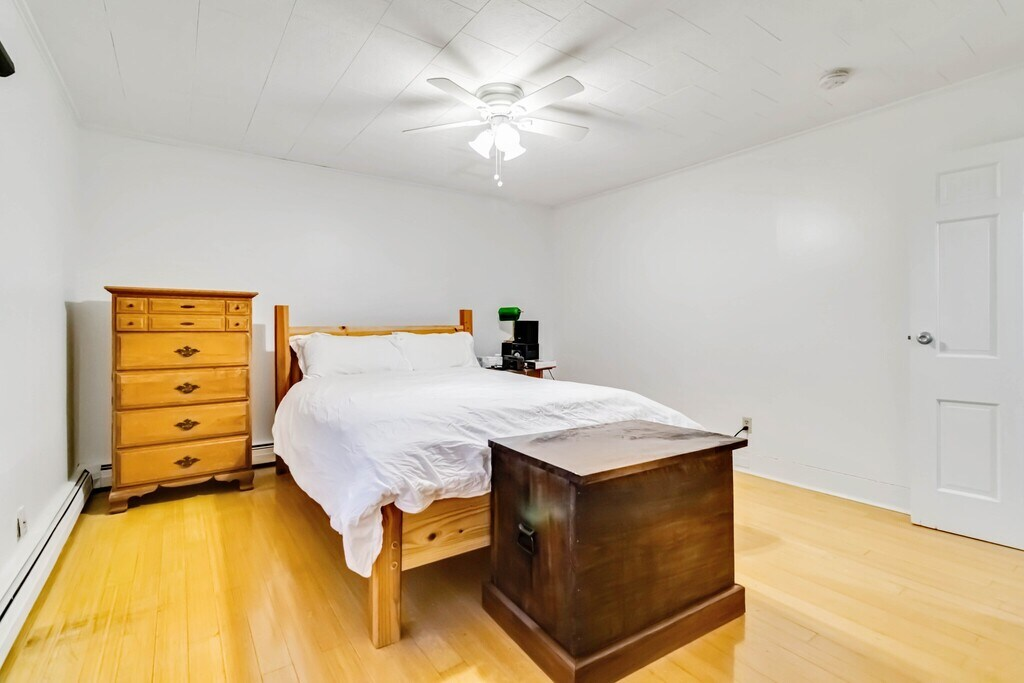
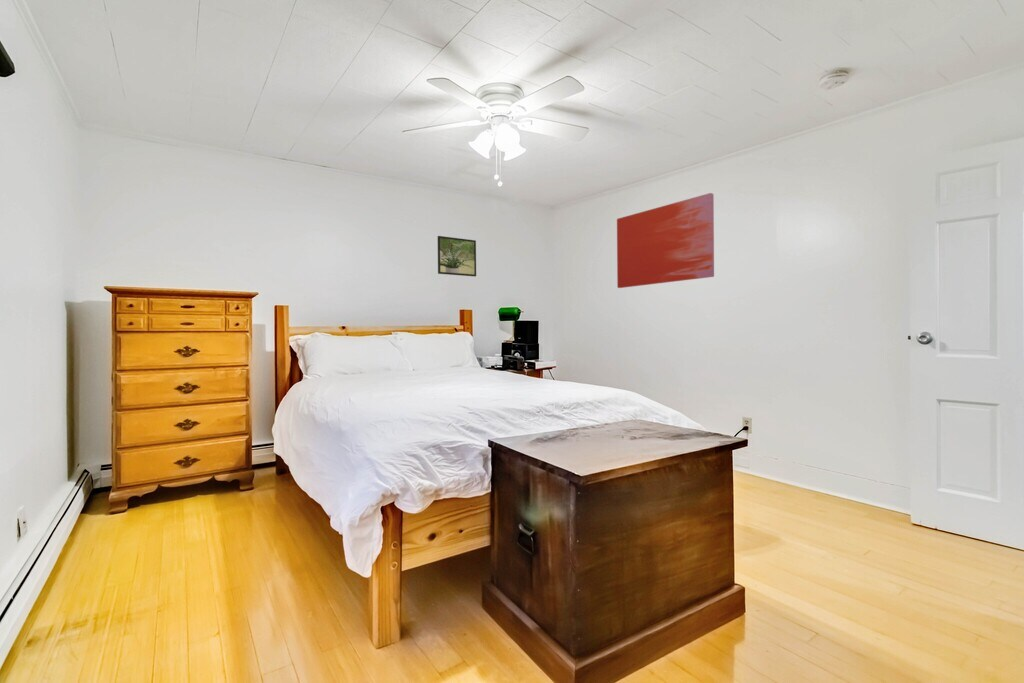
+ wall art [616,192,715,289]
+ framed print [437,235,477,277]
